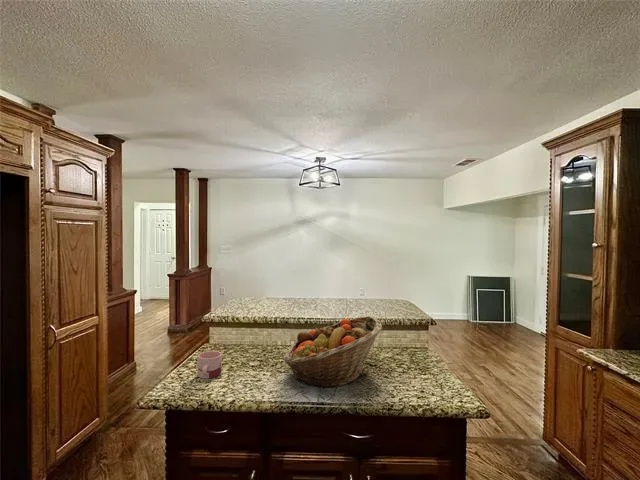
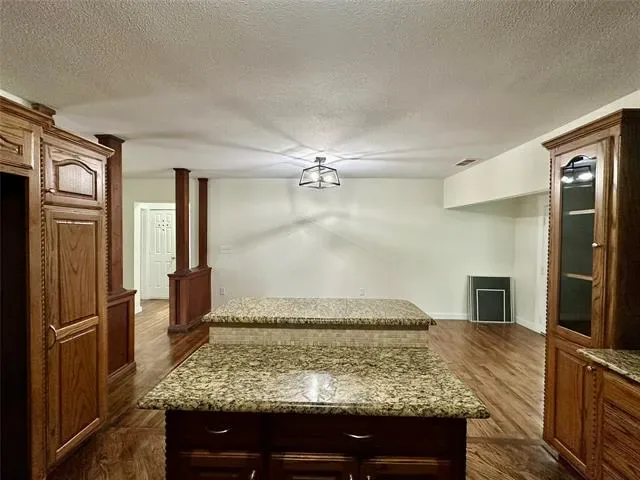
- mug [197,350,223,379]
- fruit basket [282,315,383,390]
